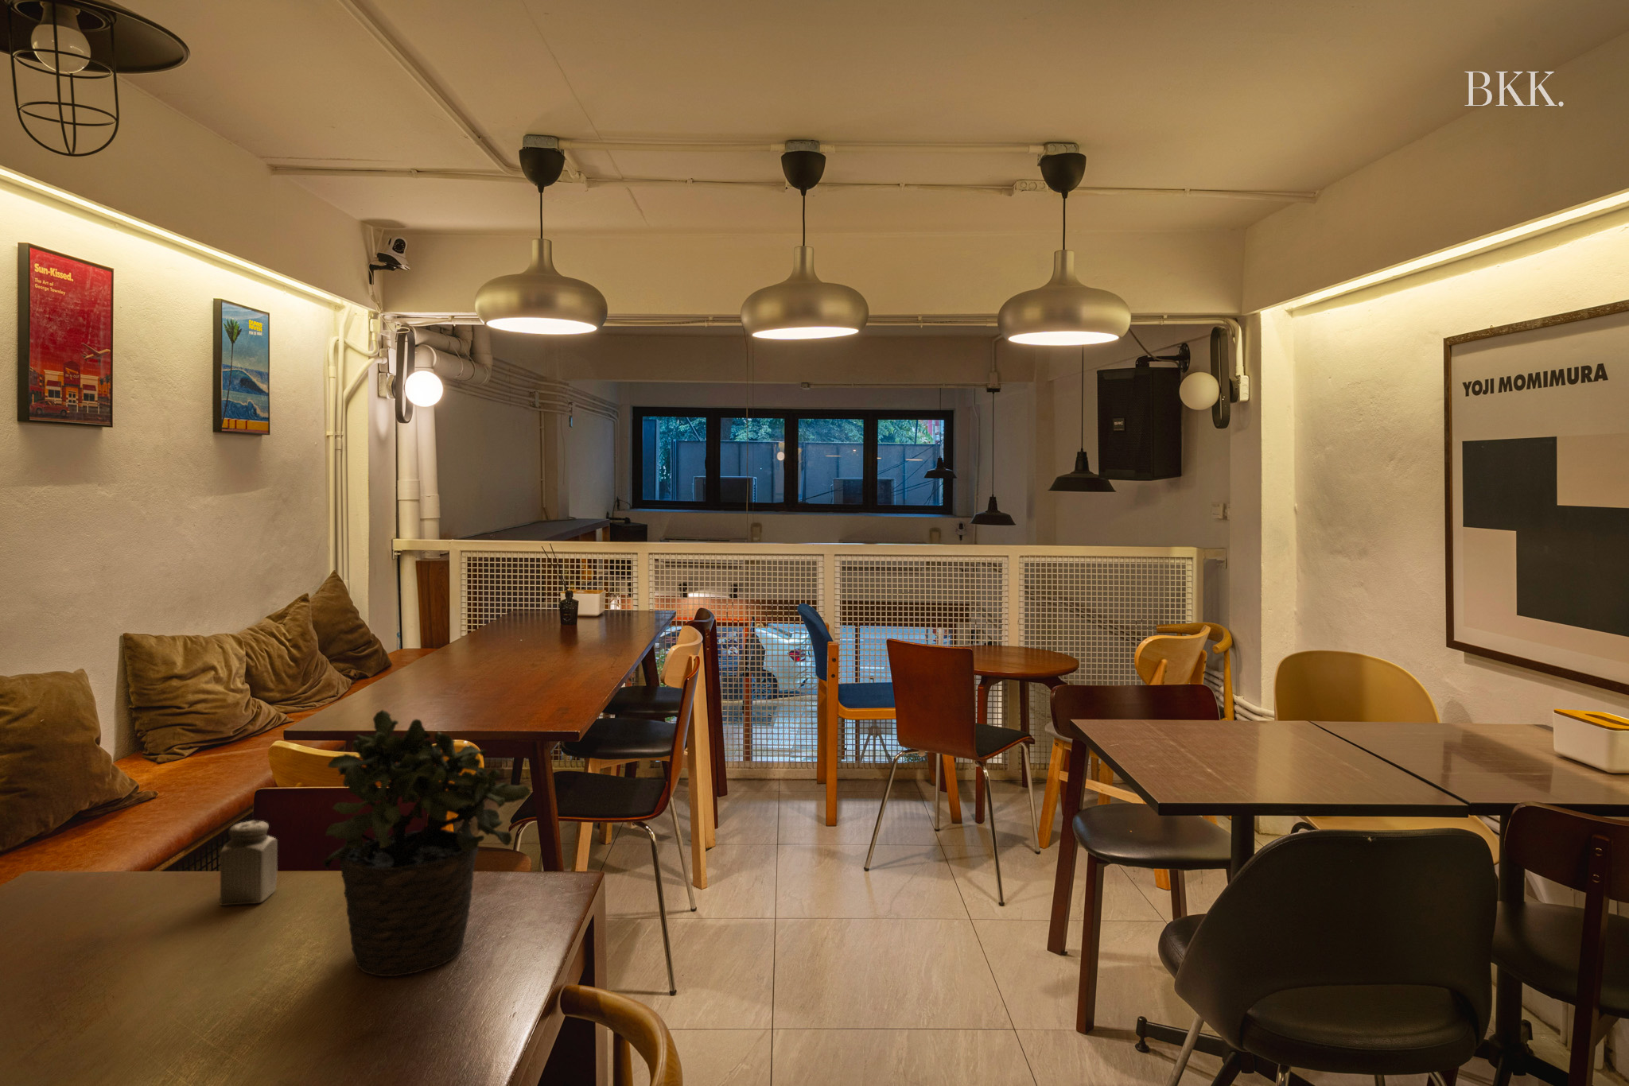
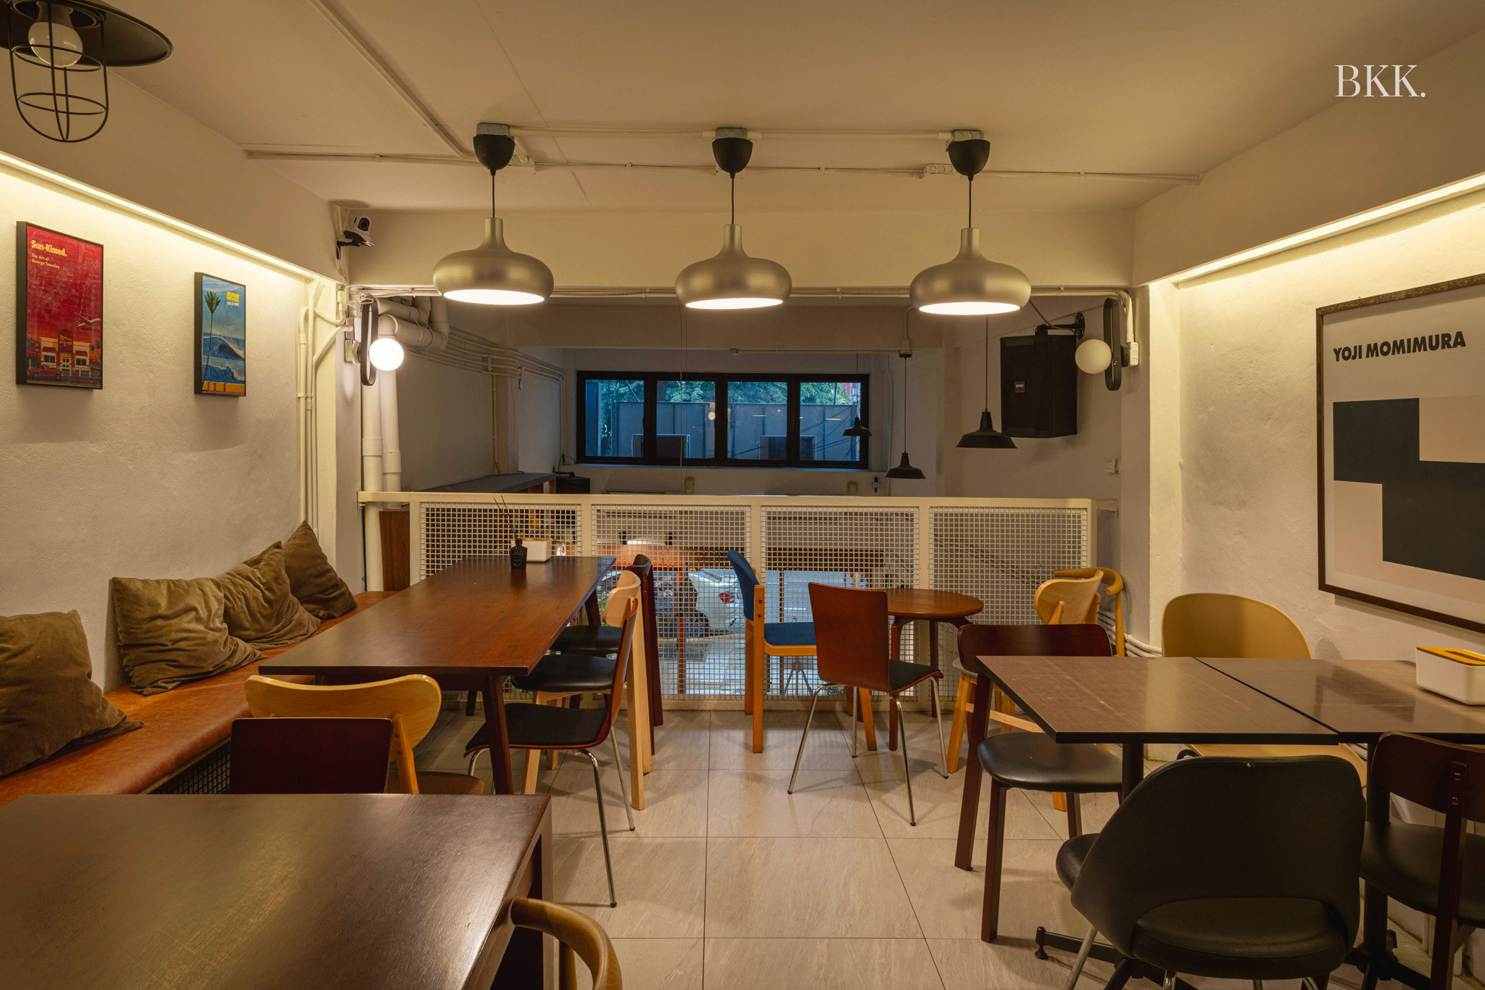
- potted plant [321,709,532,977]
- salt shaker [218,819,279,907]
